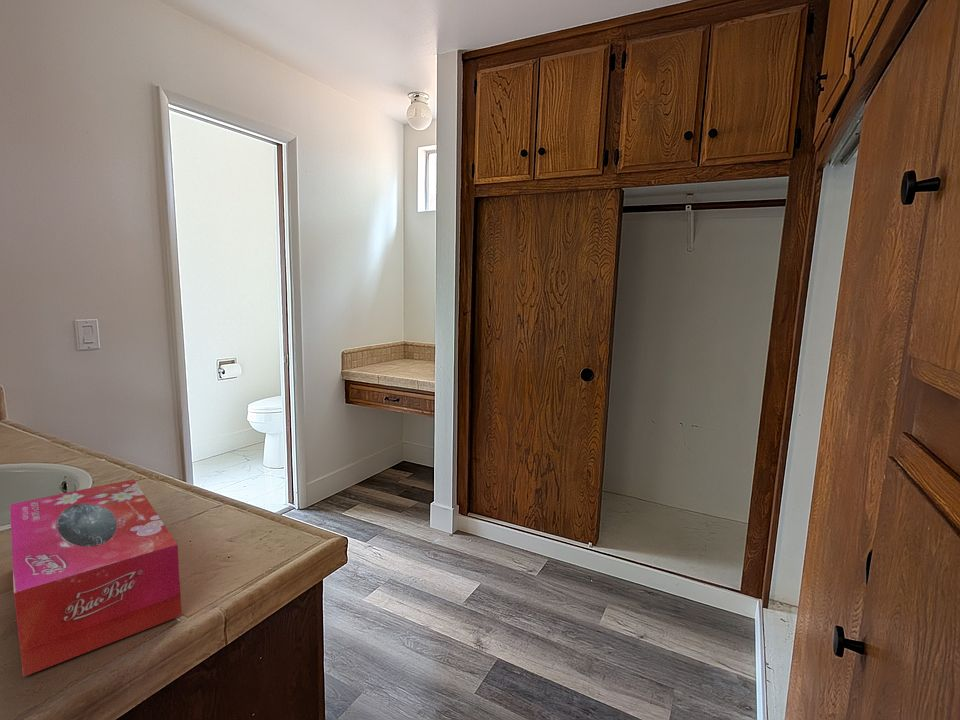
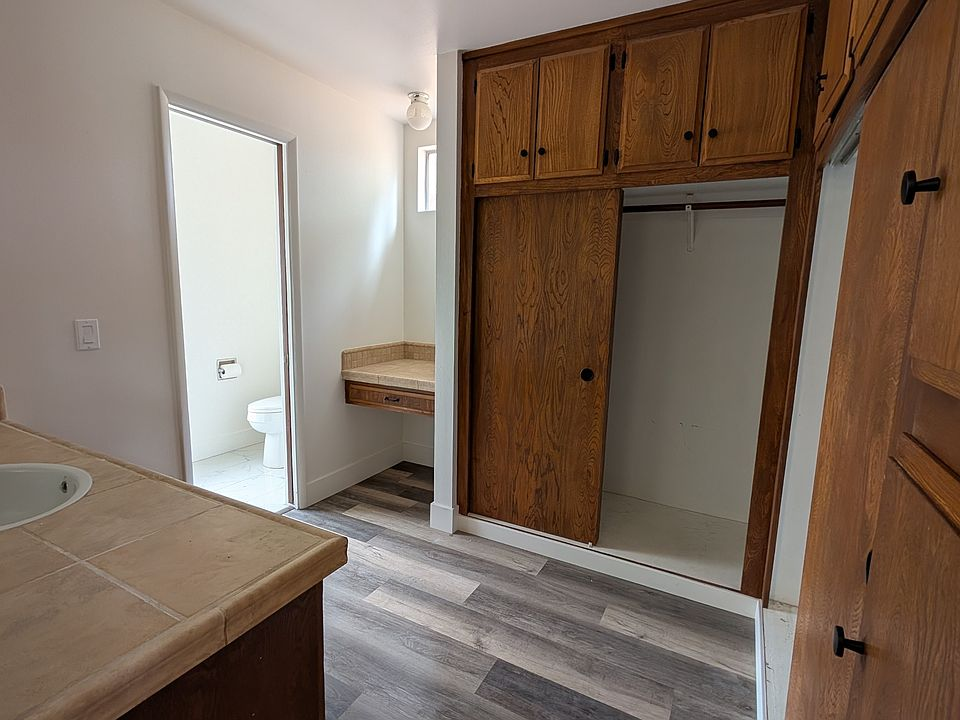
- tissue box [9,478,183,678]
